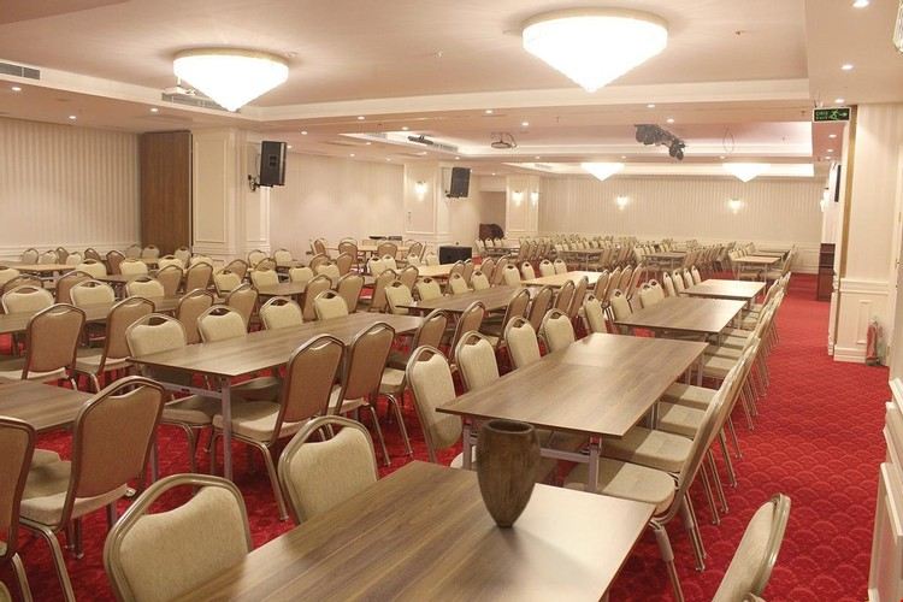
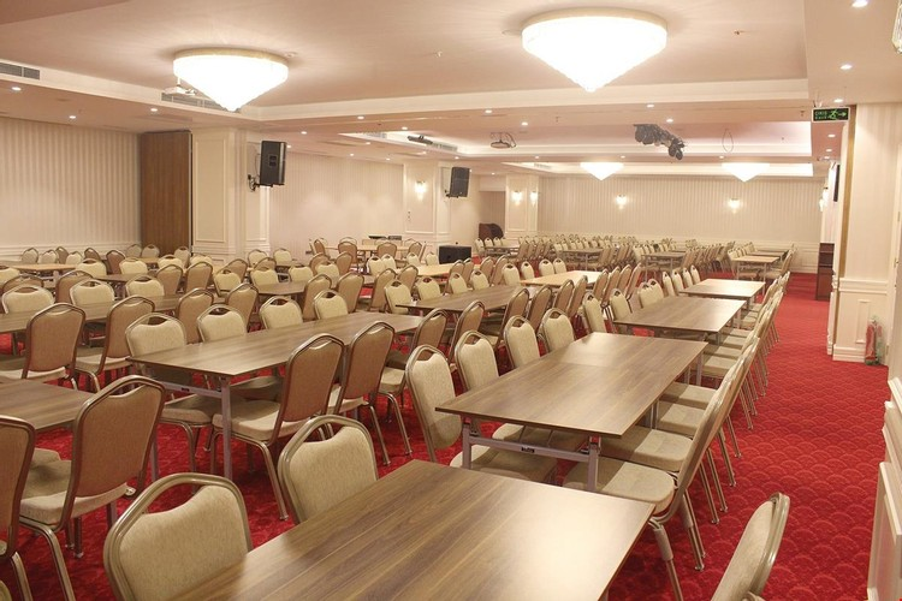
- vase [473,418,542,527]
